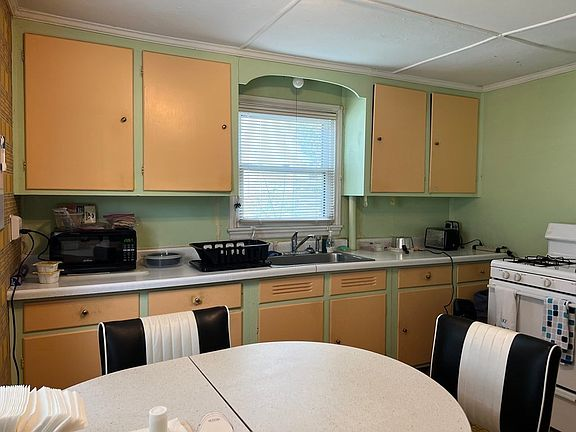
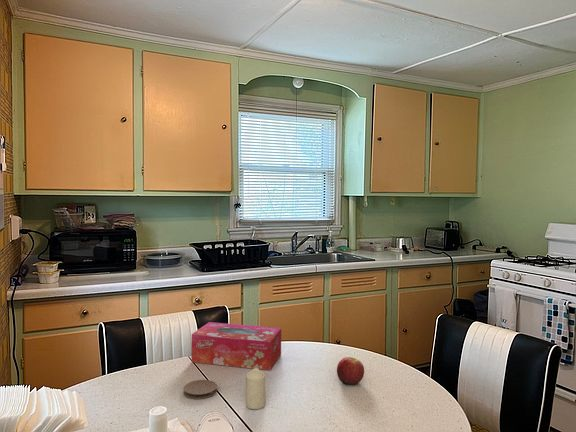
+ candle [245,368,267,410]
+ coaster [183,379,218,400]
+ apple [336,356,365,386]
+ tissue box [191,321,282,371]
